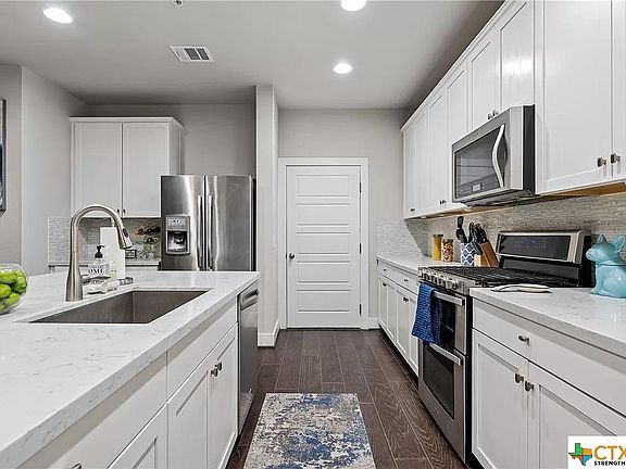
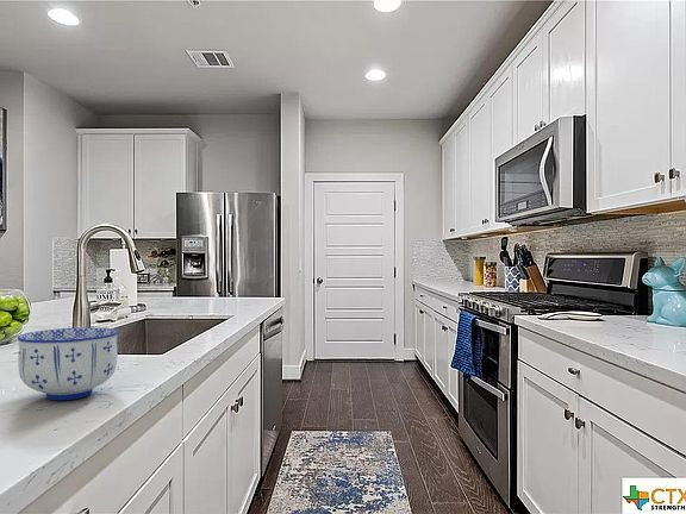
+ bowl [15,326,120,401]
